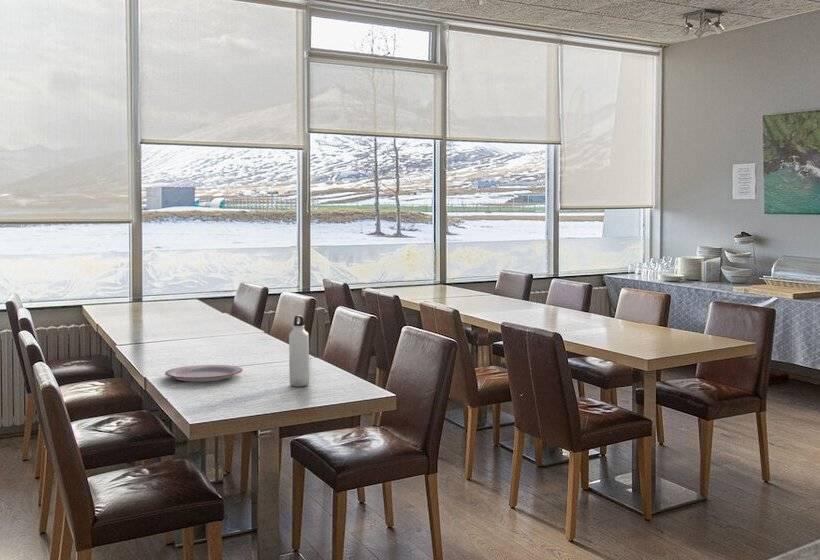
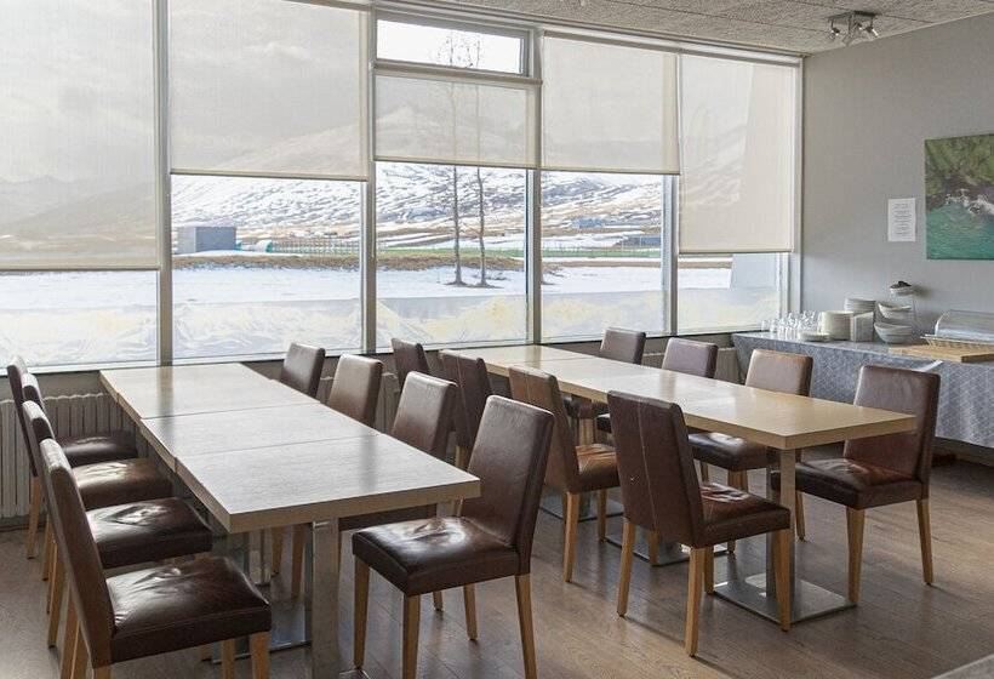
- plate [164,364,244,383]
- water bottle [288,314,310,387]
